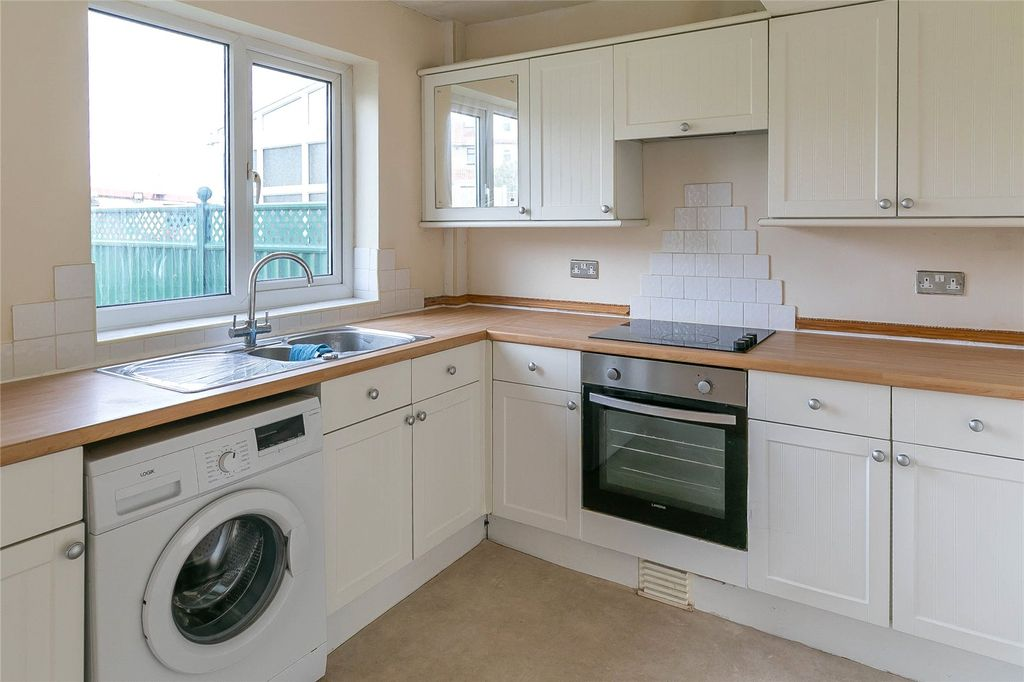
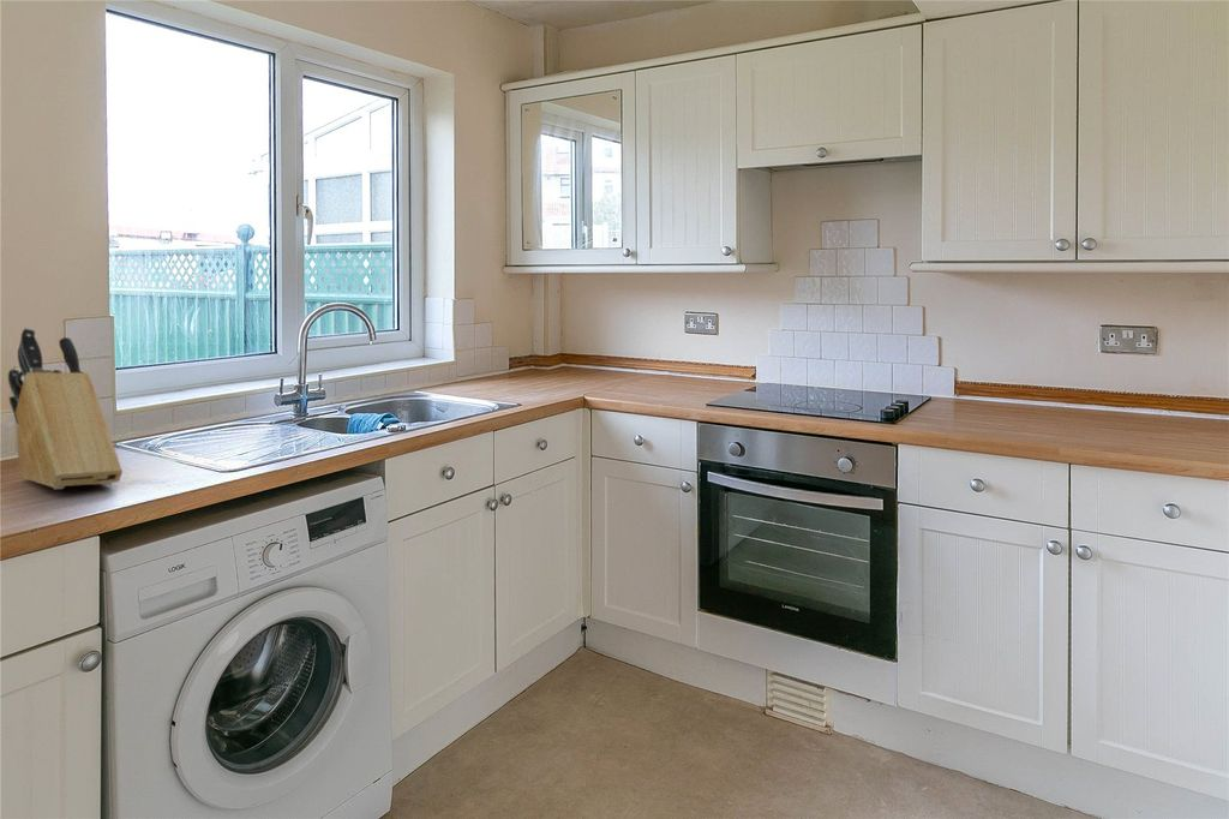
+ knife block [7,327,124,490]
